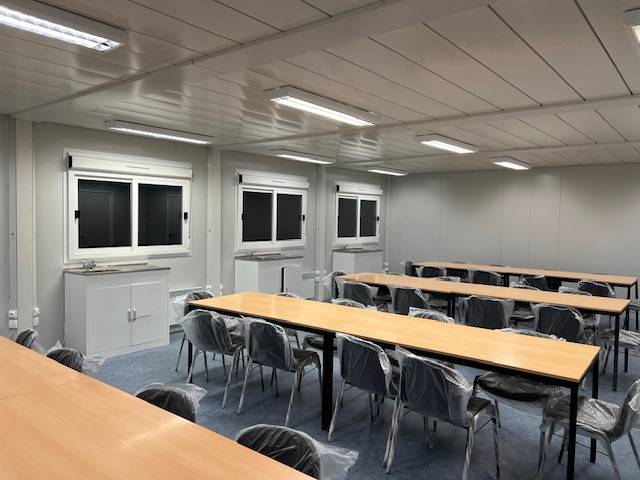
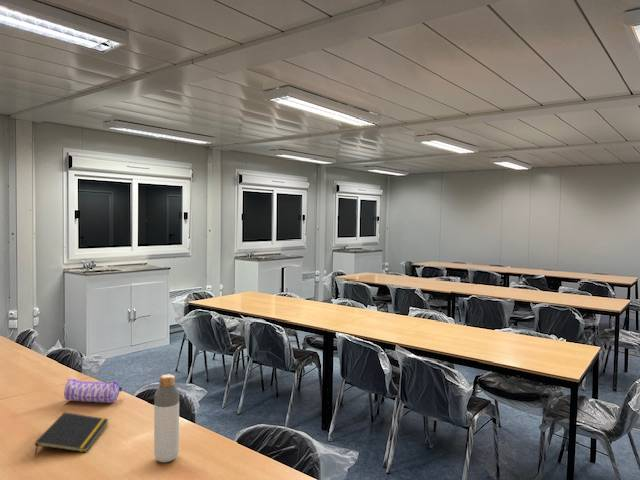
+ notepad [34,411,110,456]
+ pencil case [63,377,123,404]
+ bottle [153,373,180,463]
